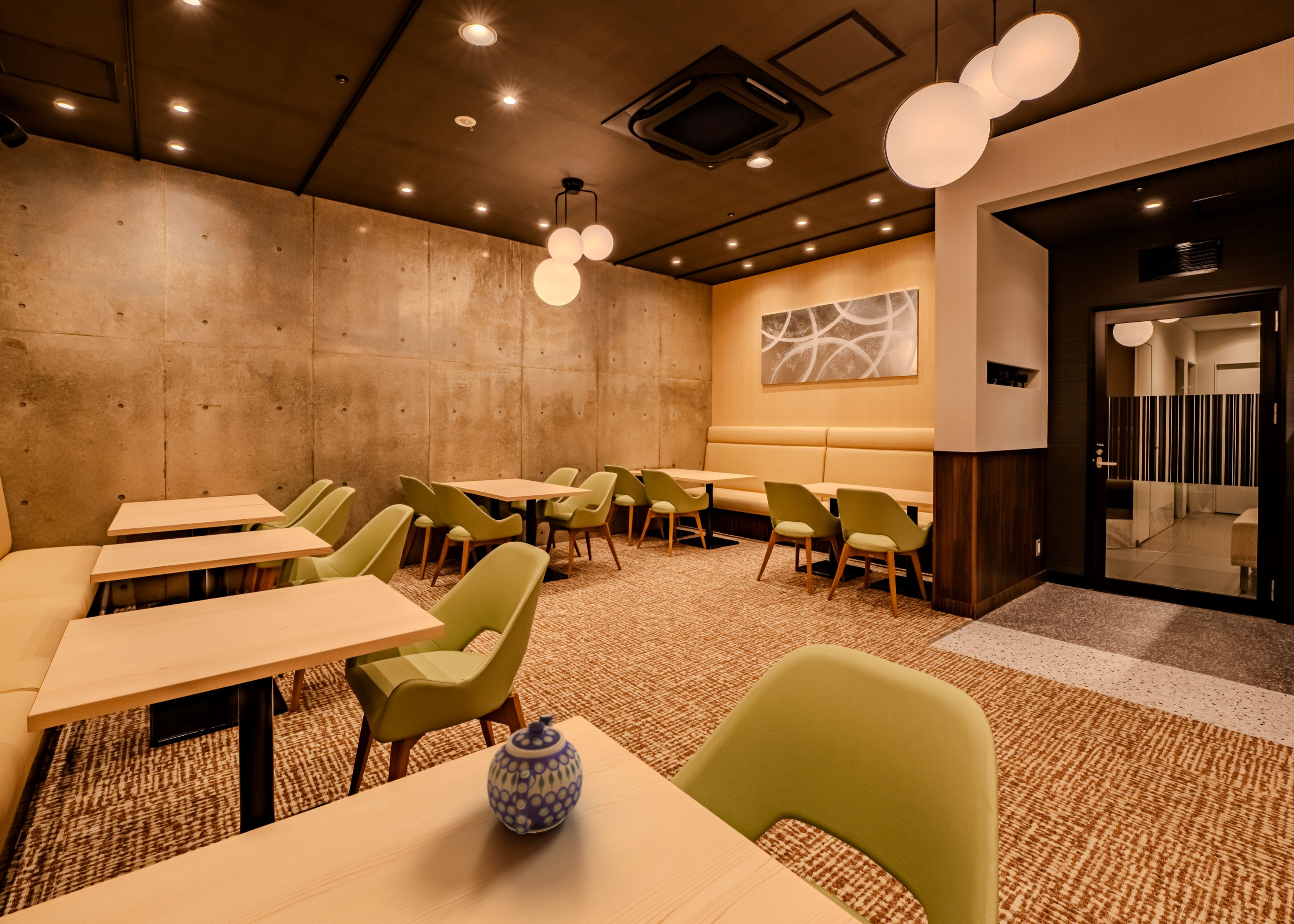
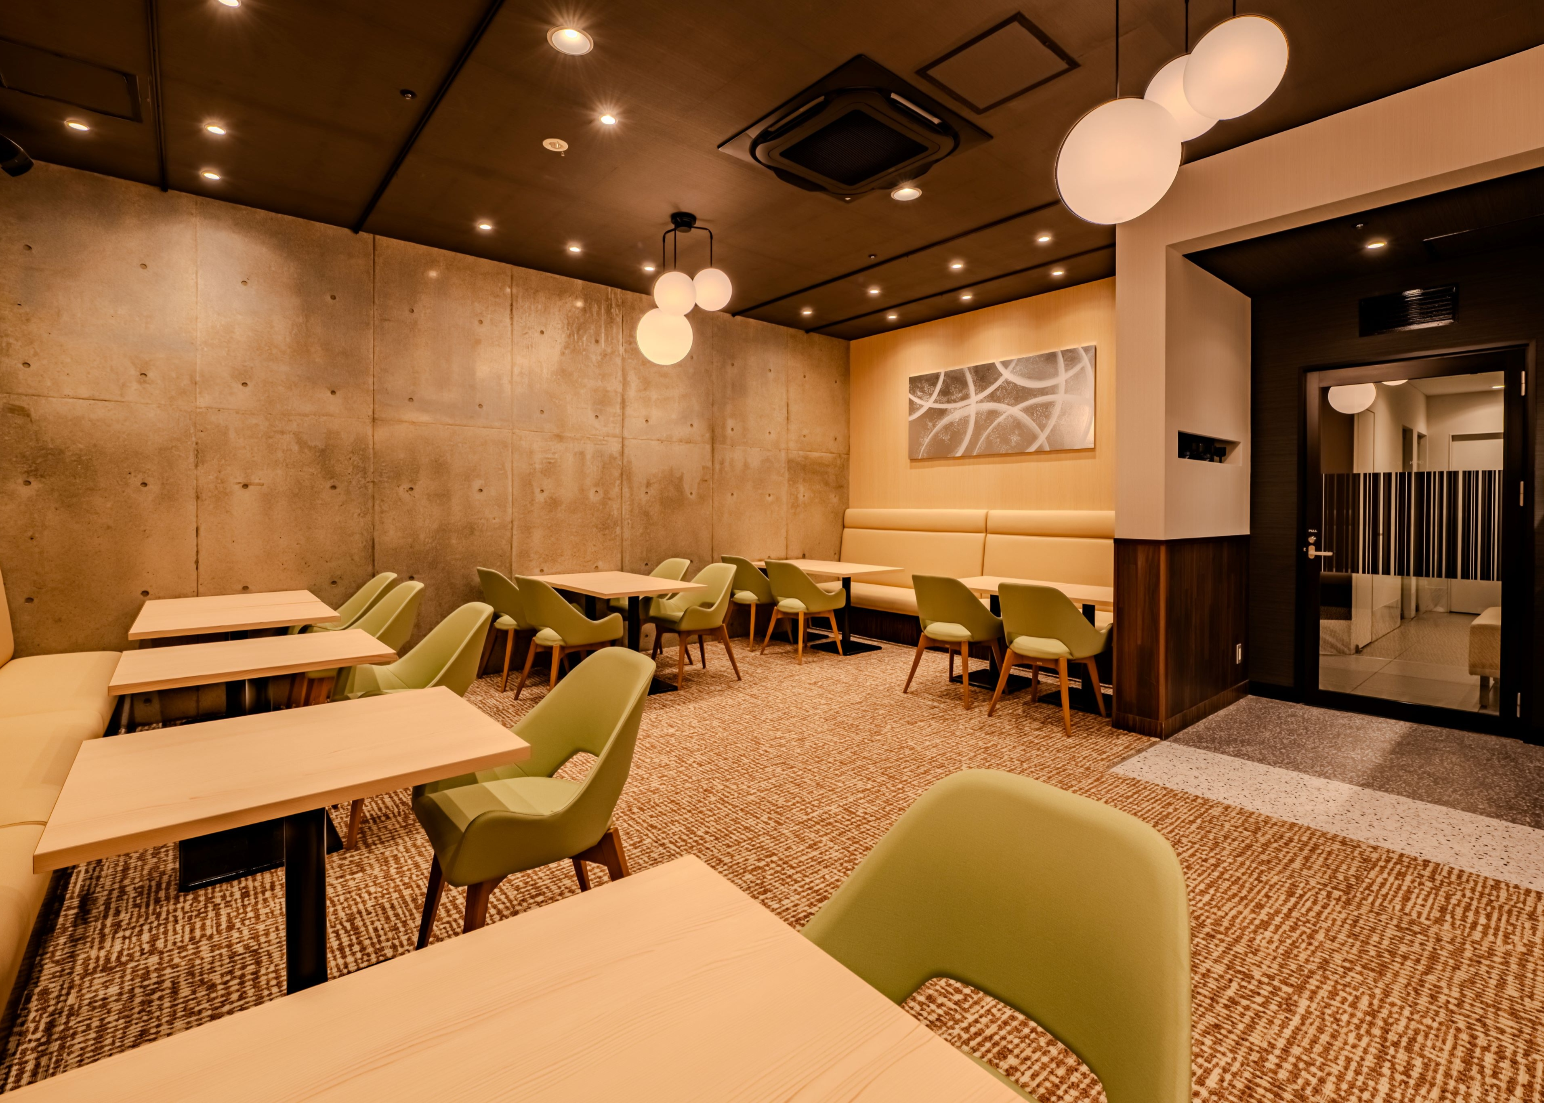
- teapot [487,714,583,835]
